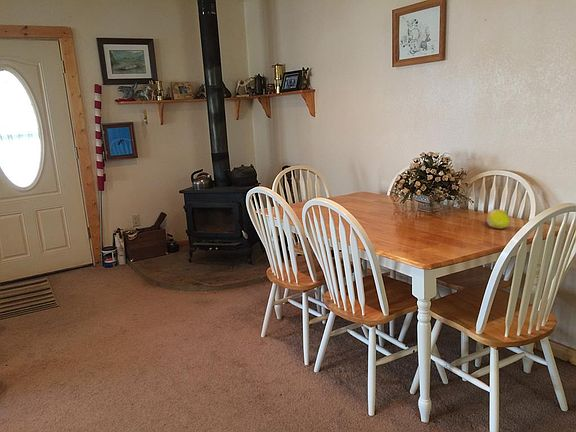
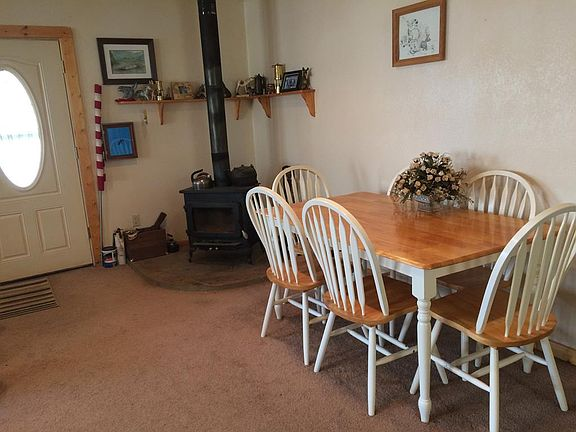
- fruit [486,208,511,230]
